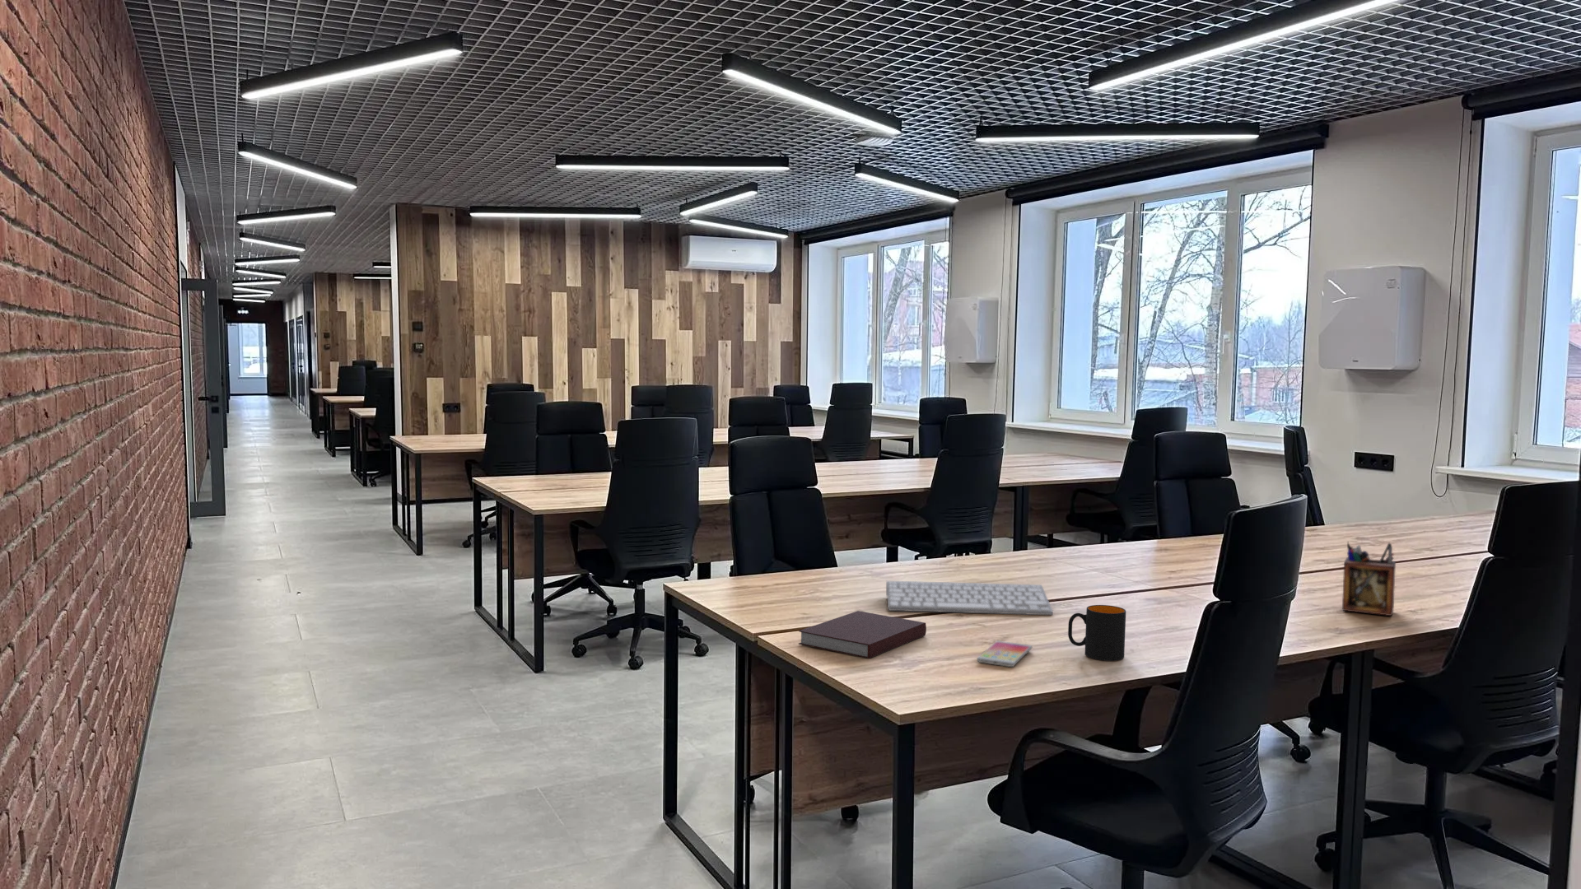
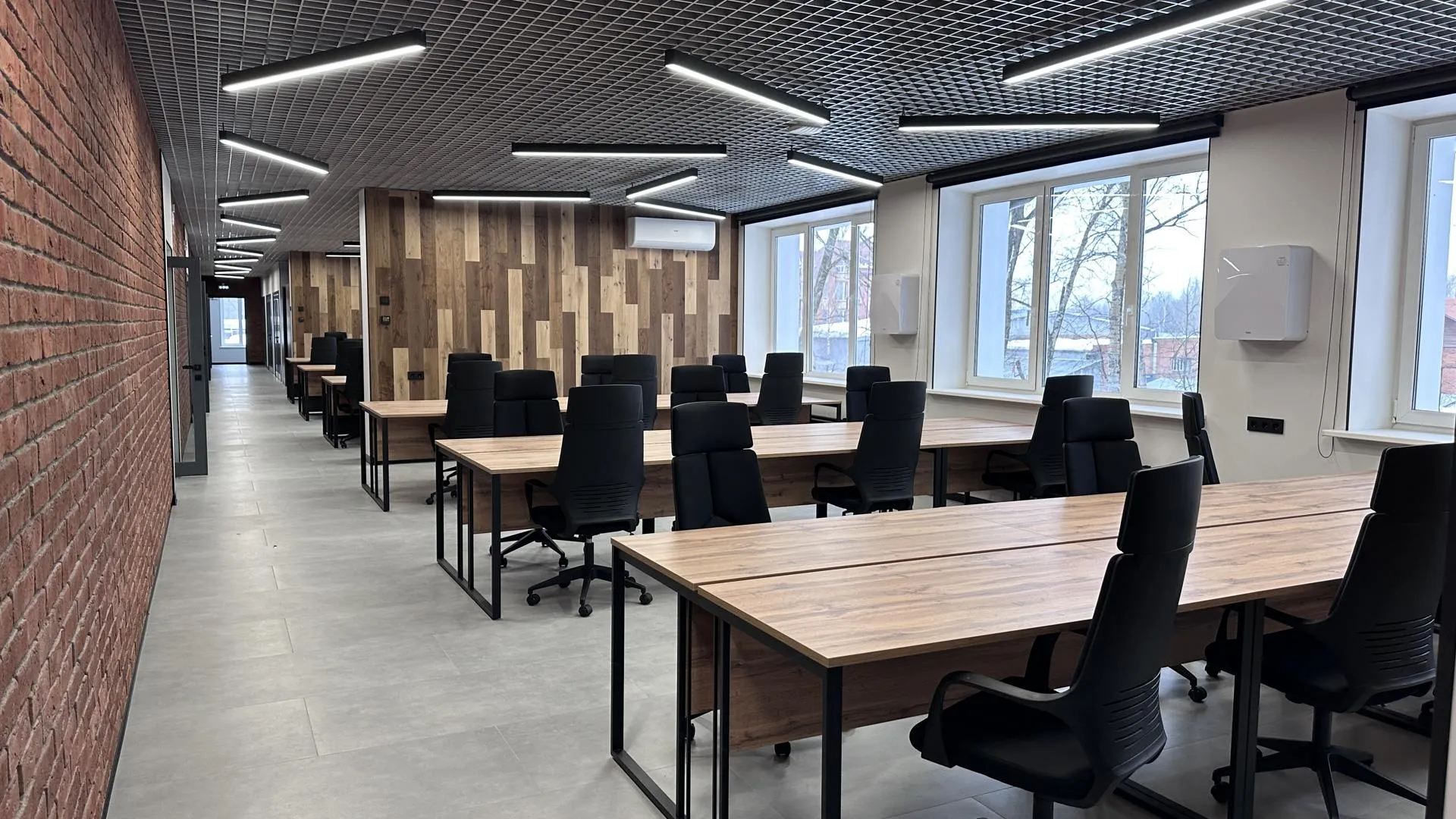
- desk organizer [1341,542,1396,617]
- smartphone [976,639,1034,668]
- computer keyboard [885,581,1054,615]
- notebook [798,610,927,659]
- mug [1067,605,1126,662]
